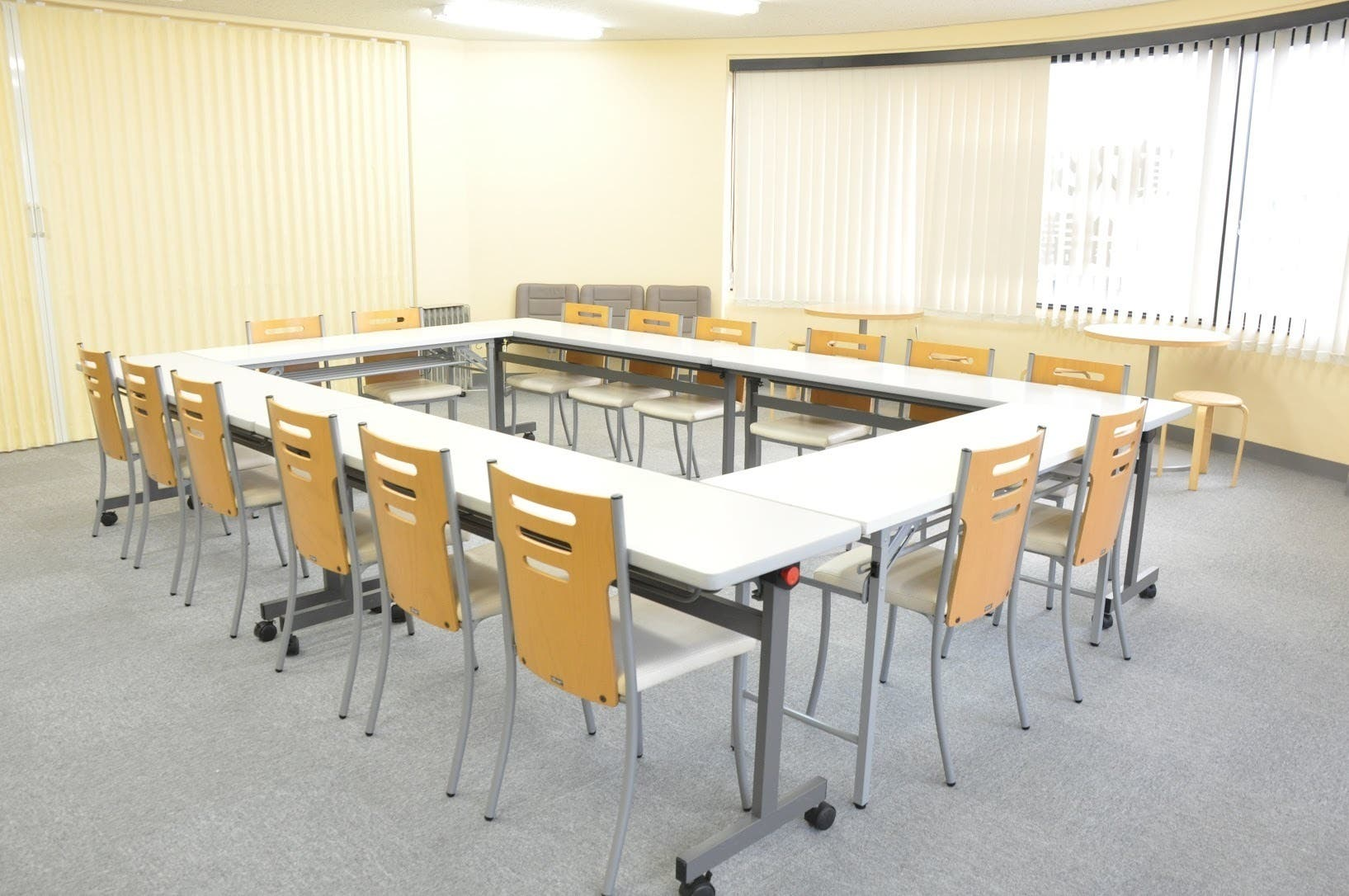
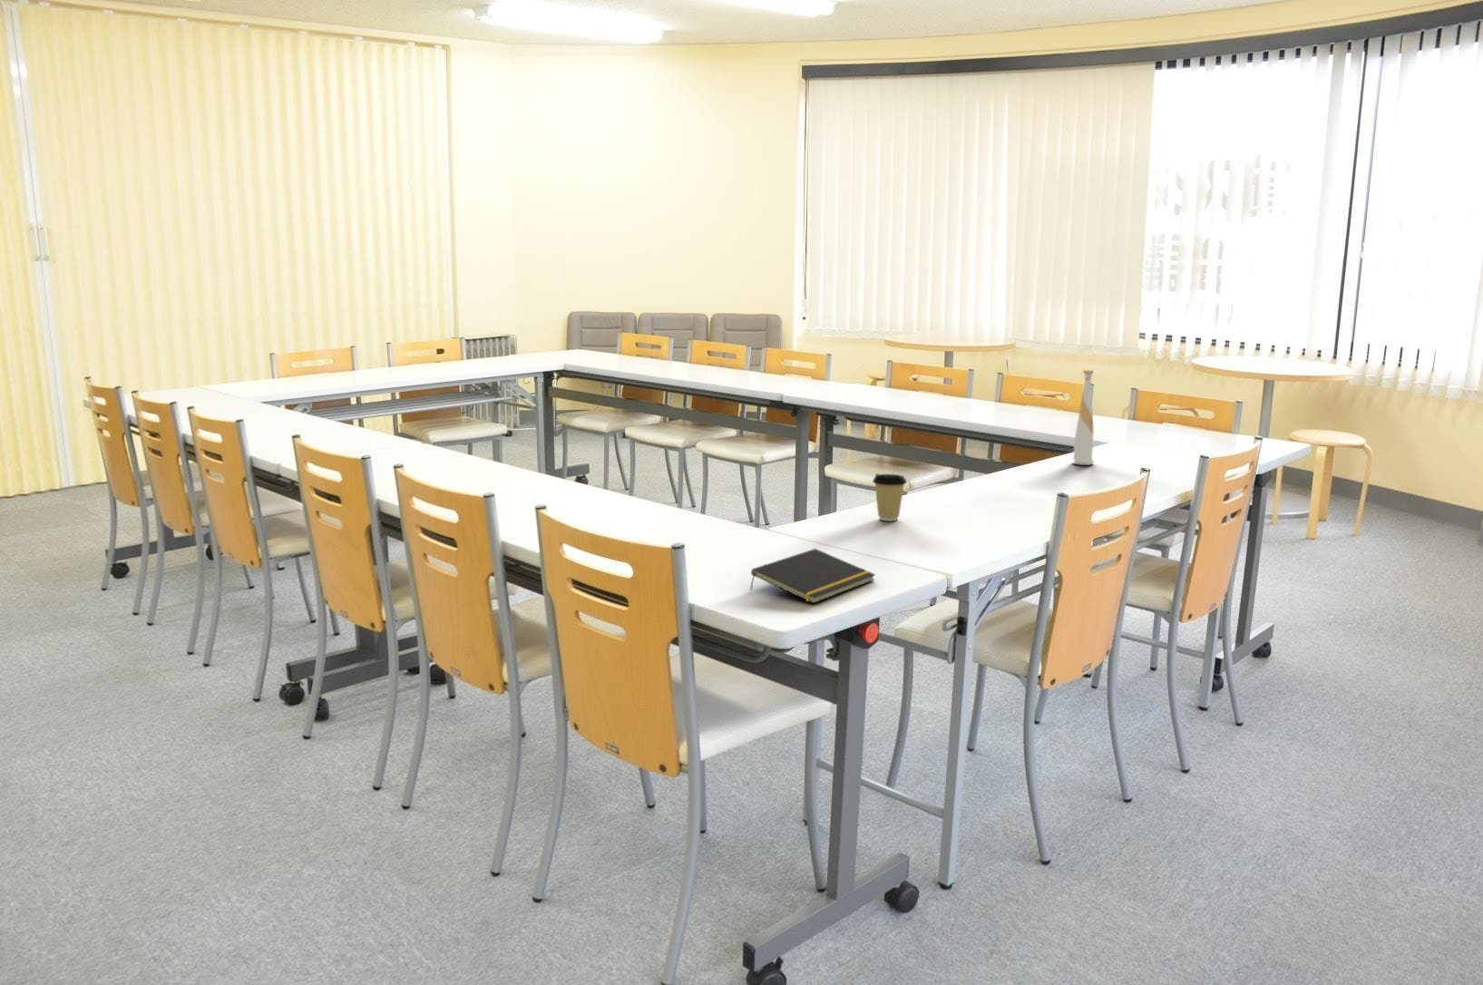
+ coffee cup [872,473,908,521]
+ bottle [1071,369,1095,466]
+ notepad [750,547,876,604]
